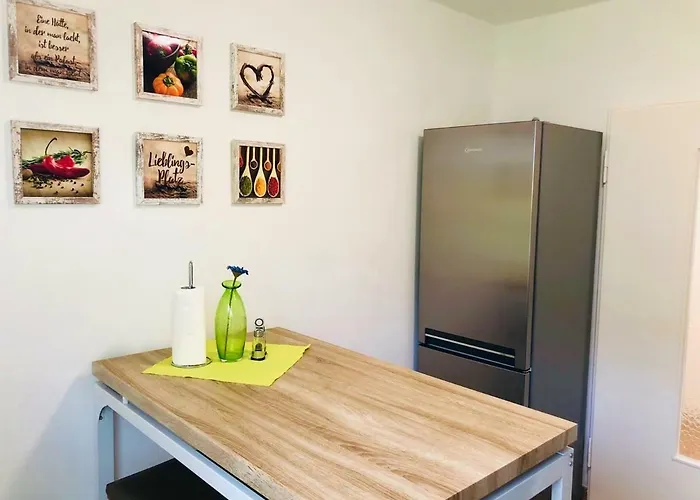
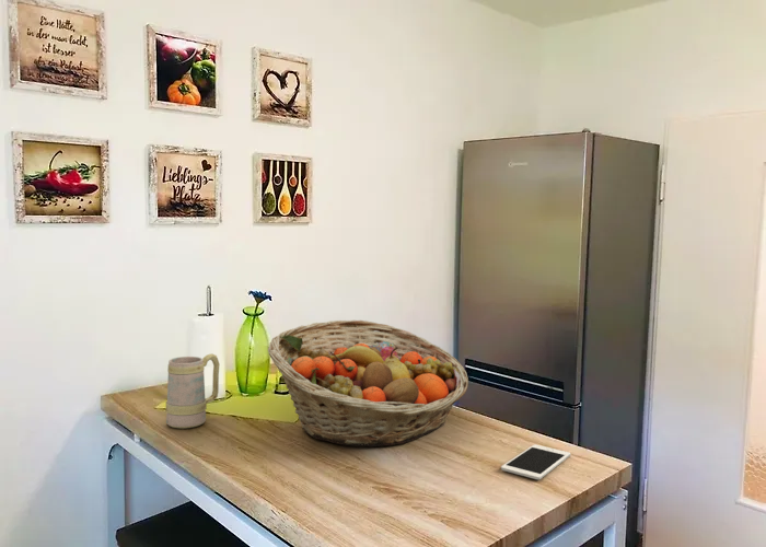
+ cell phone [500,444,571,480]
+ fruit basket [267,319,469,447]
+ mug [165,352,221,429]
